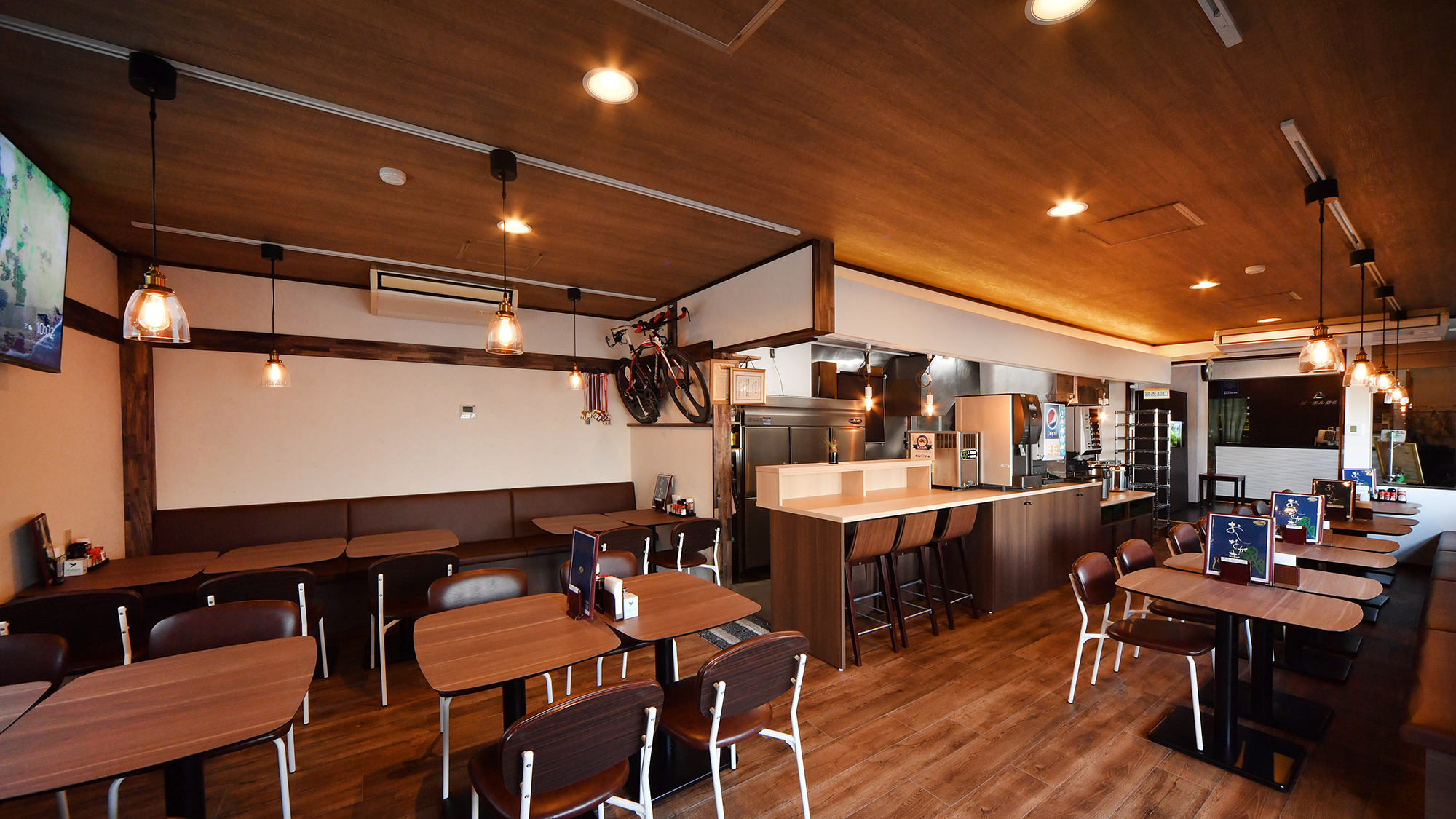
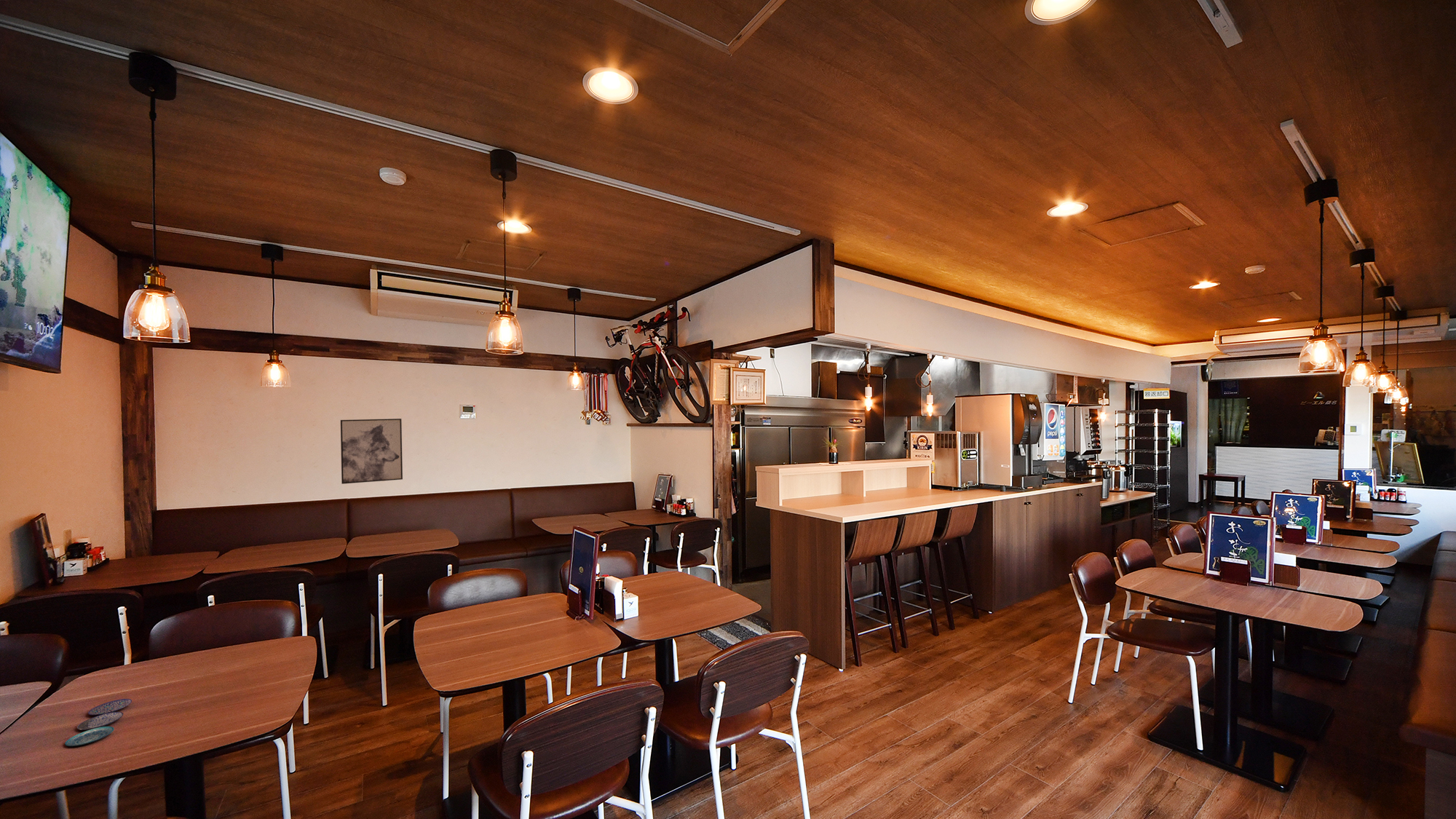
+ plate [64,698,132,747]
+ wall art [340,418,403,485]
